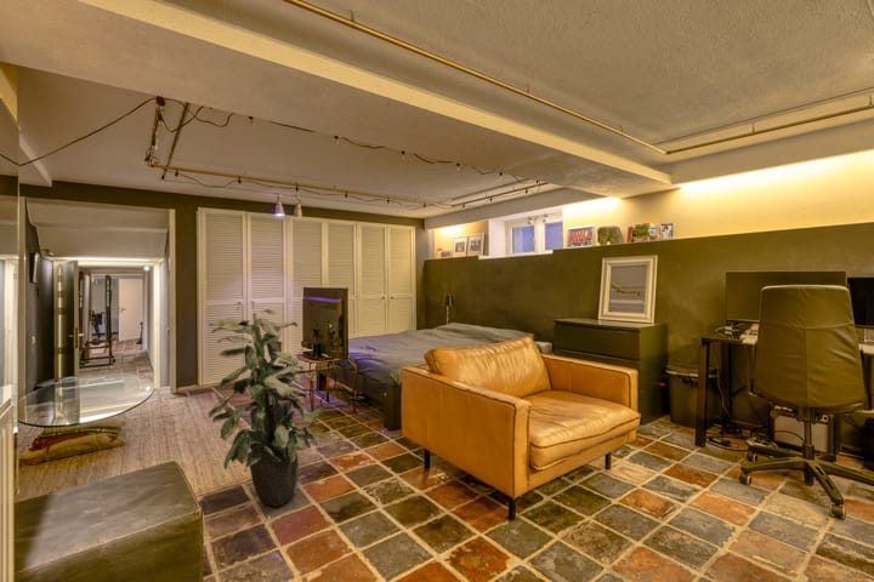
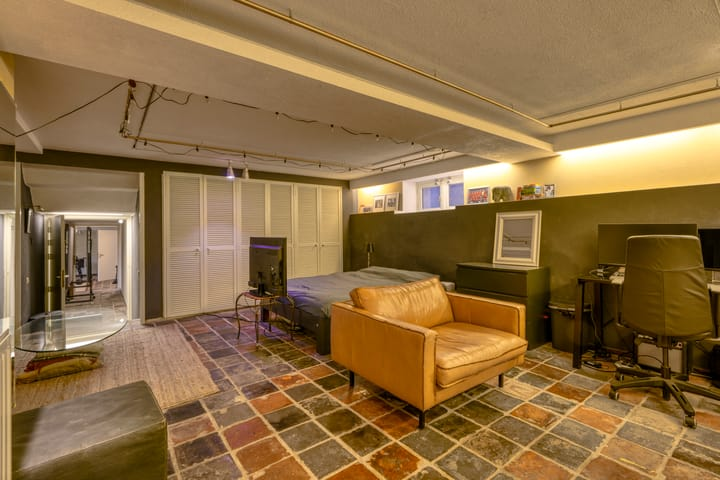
- indoor plant [208,308,325,508]
